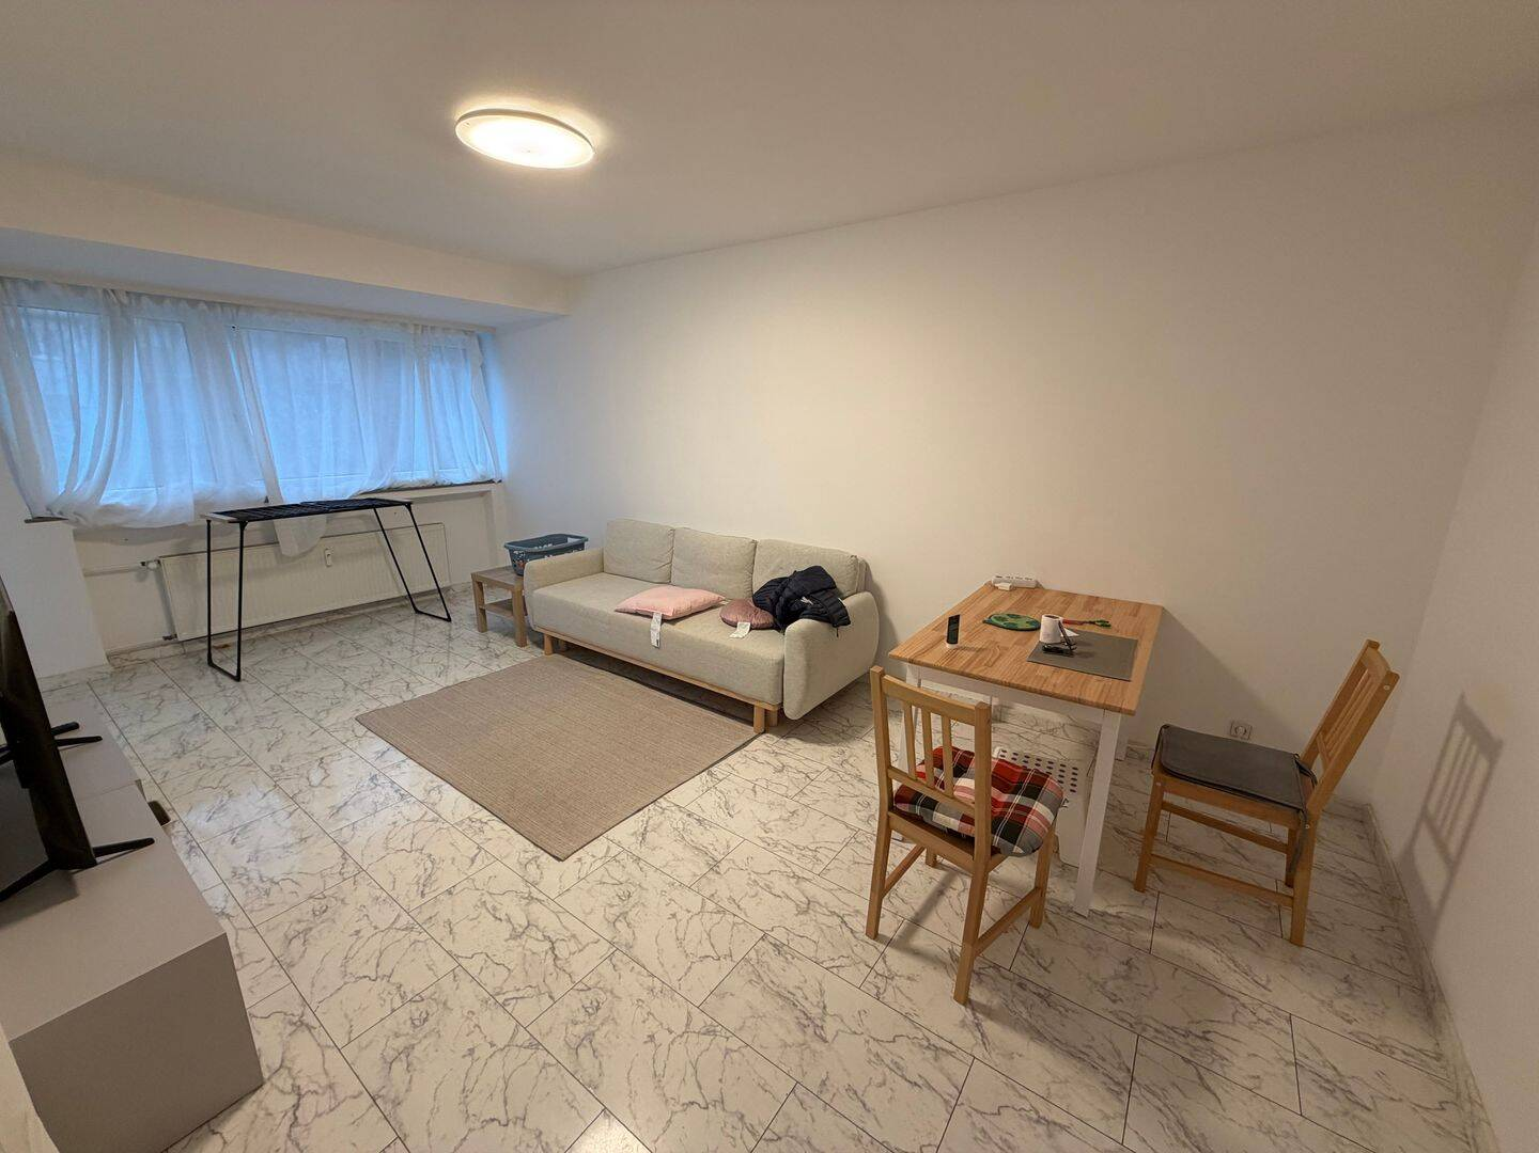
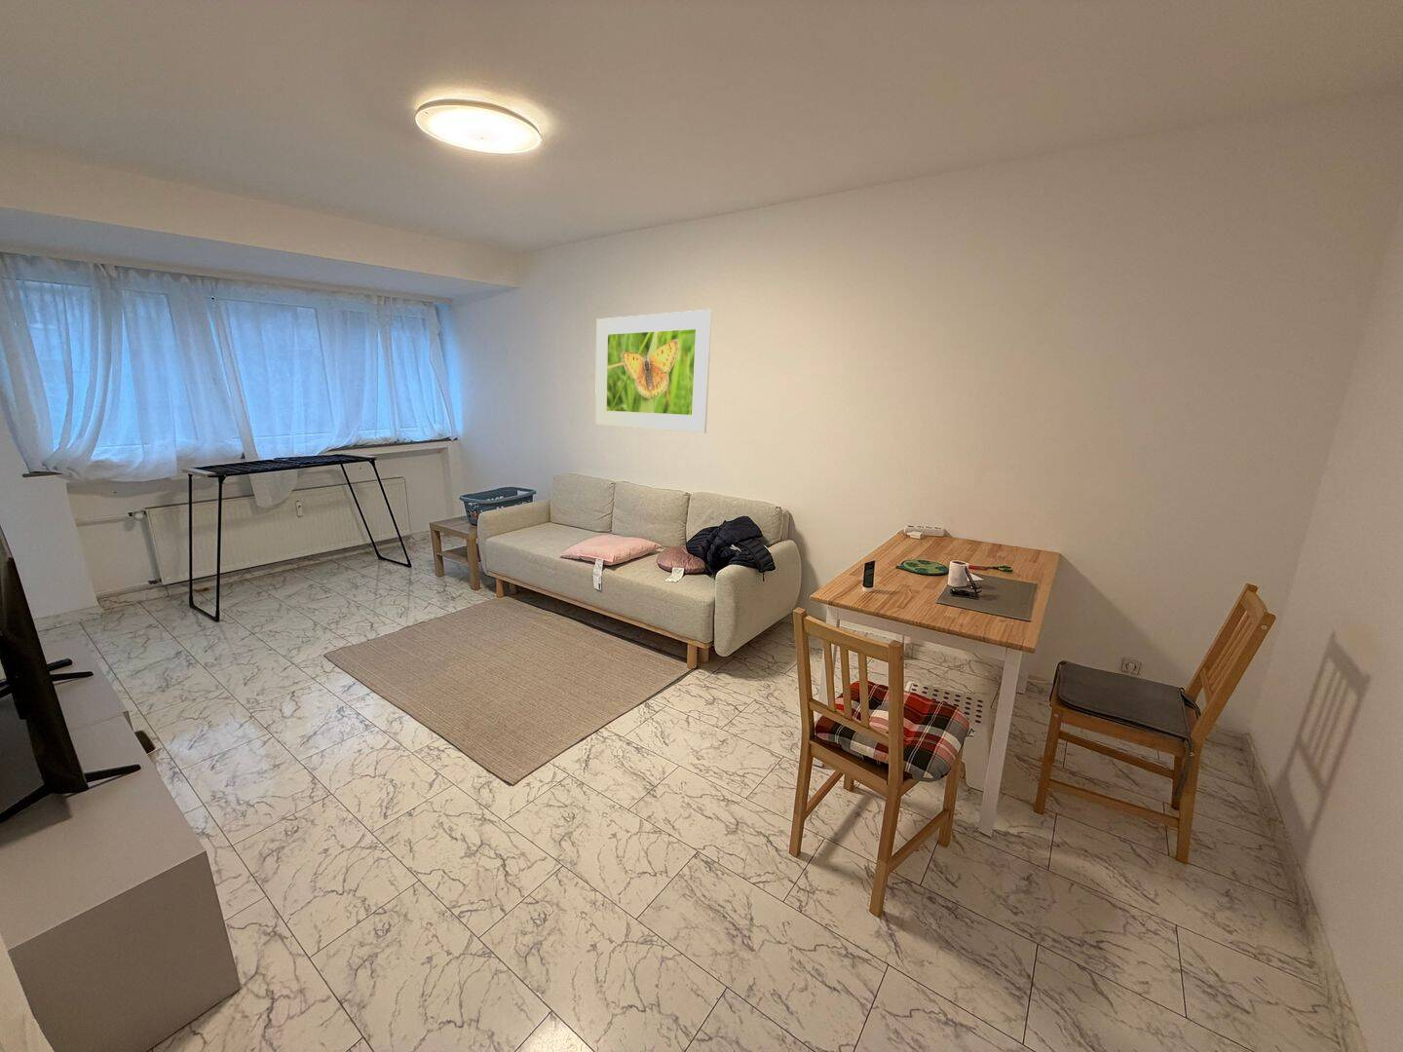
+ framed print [594,308,714,434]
